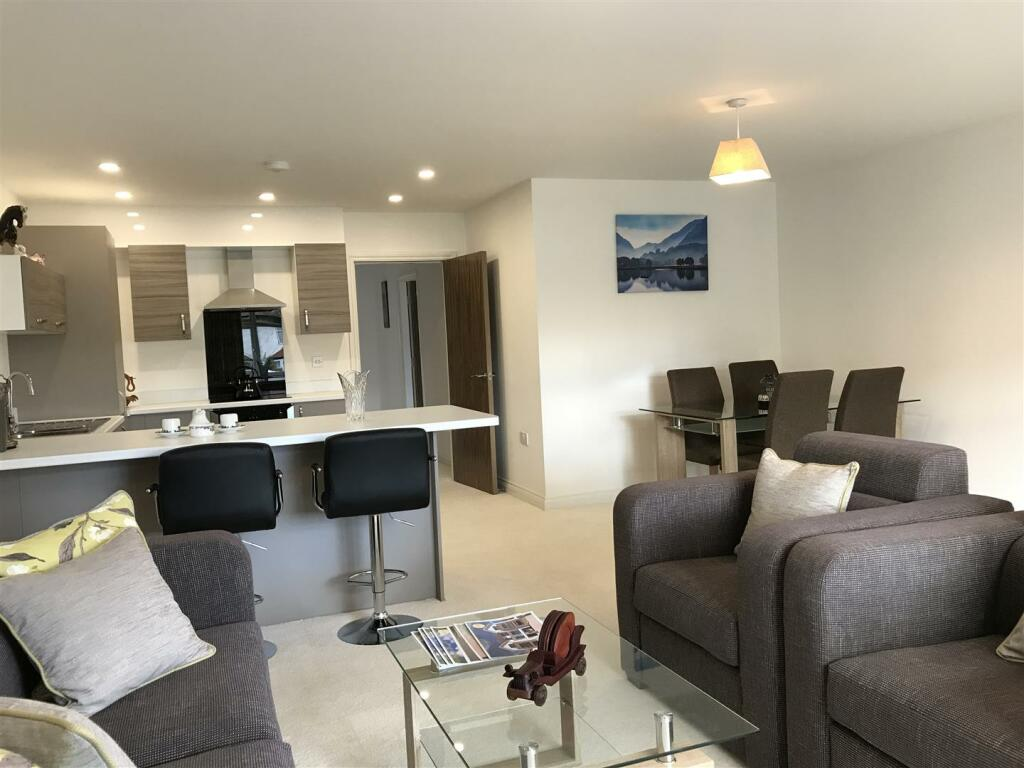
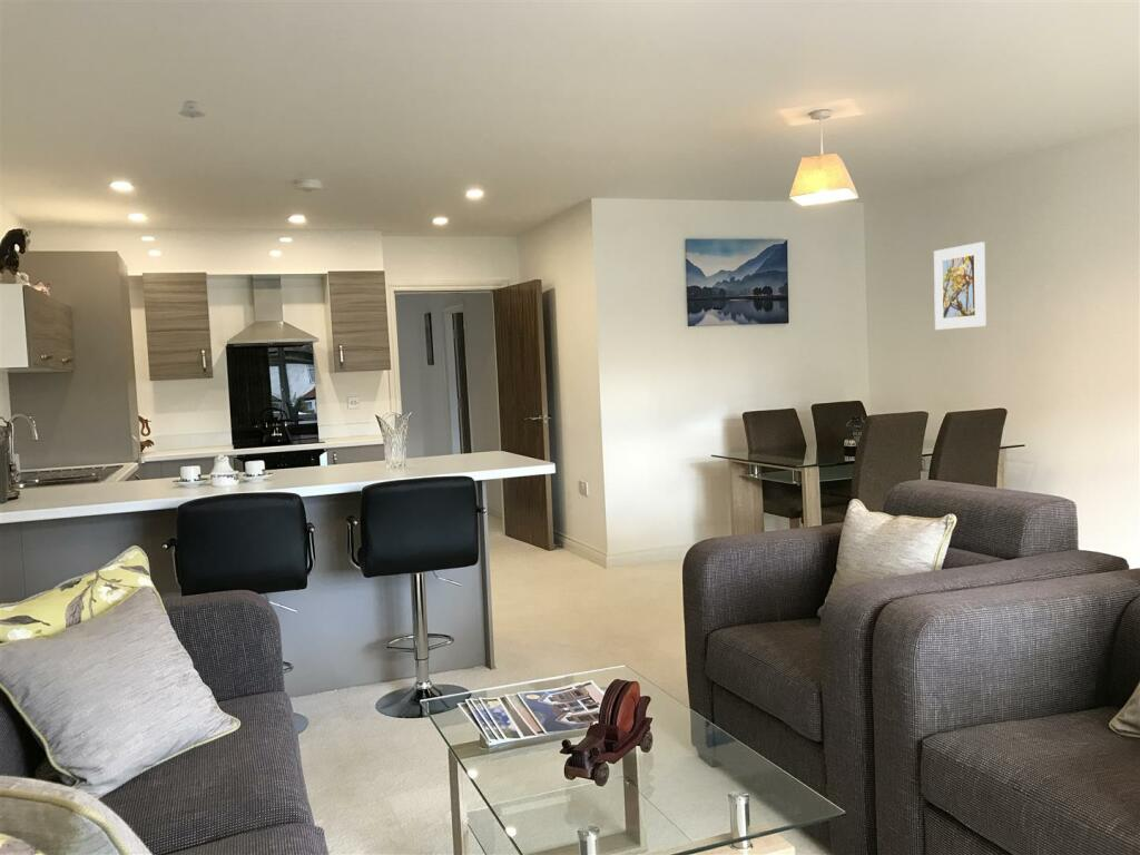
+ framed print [933,240,986,331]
+ recessed light [177,99,207,119]
